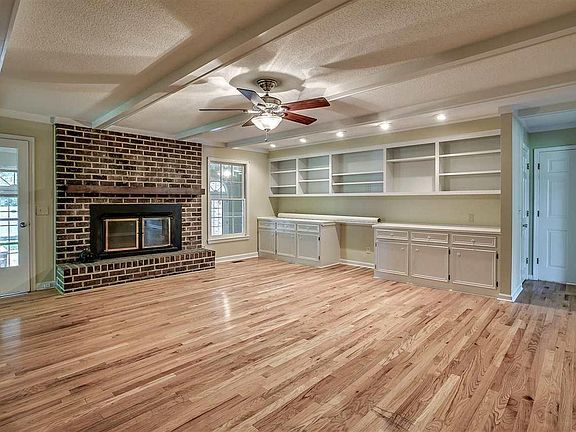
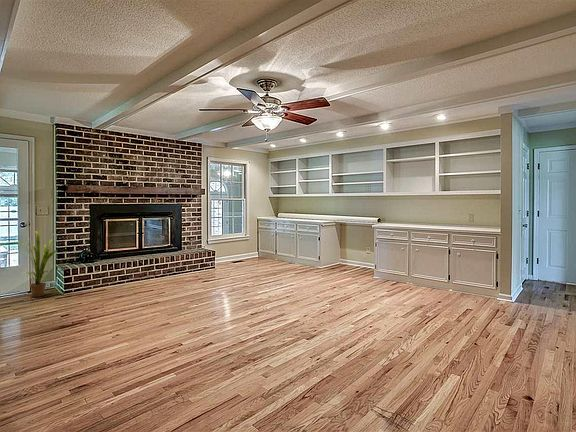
+ house plant [15,230,58,298]
